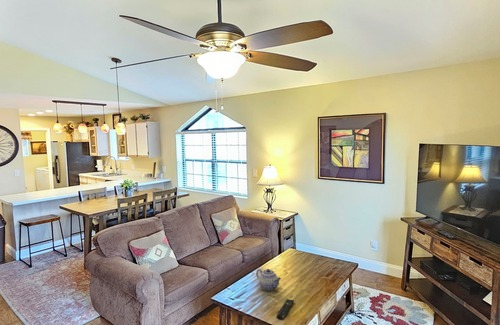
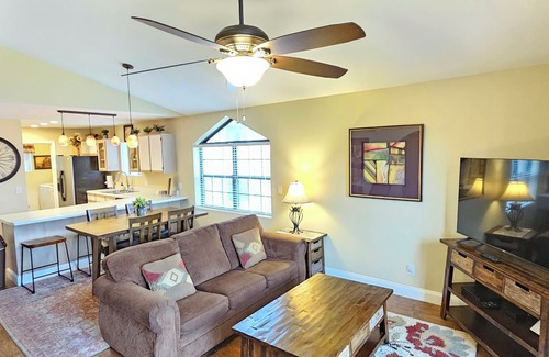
- teapot [255,268,282,291]
- remote control [275,298,295,321]
